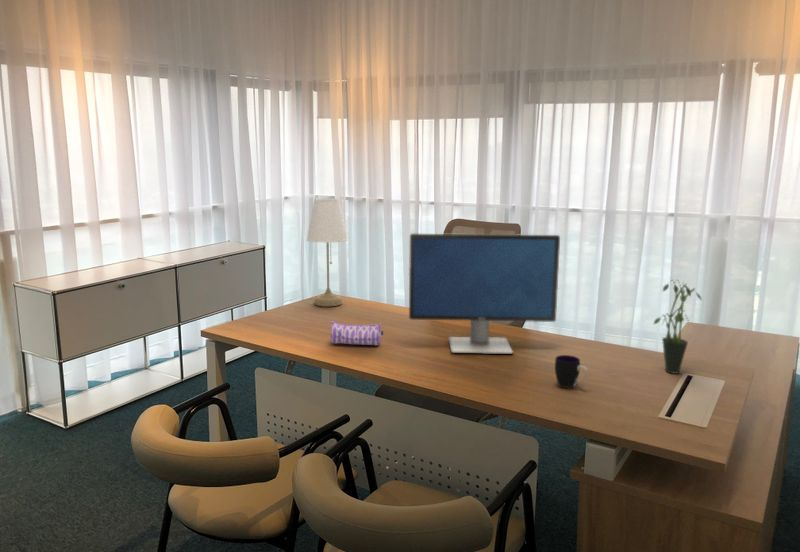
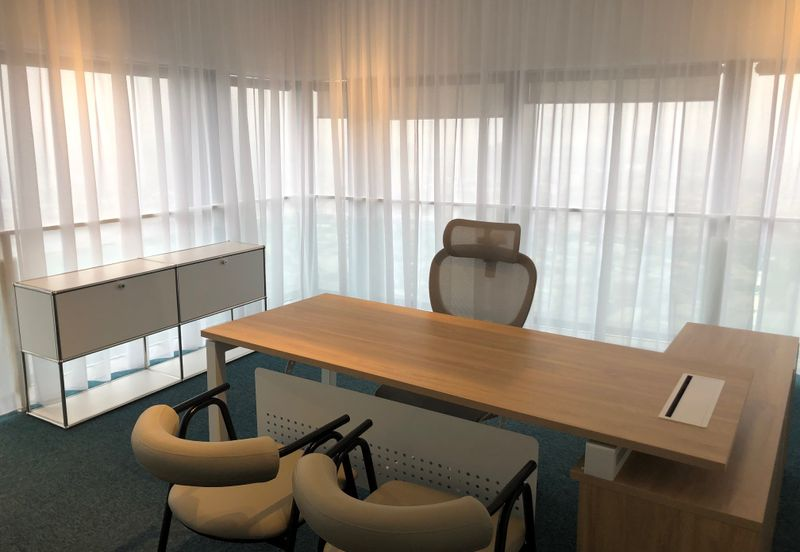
- cup [554,354,589,389]
- desk lamp [306,198,349,307]
- potted plant [653,278,703,375]
- pencil case [329,320,384,346]
- monitor [408,232,561,355]
